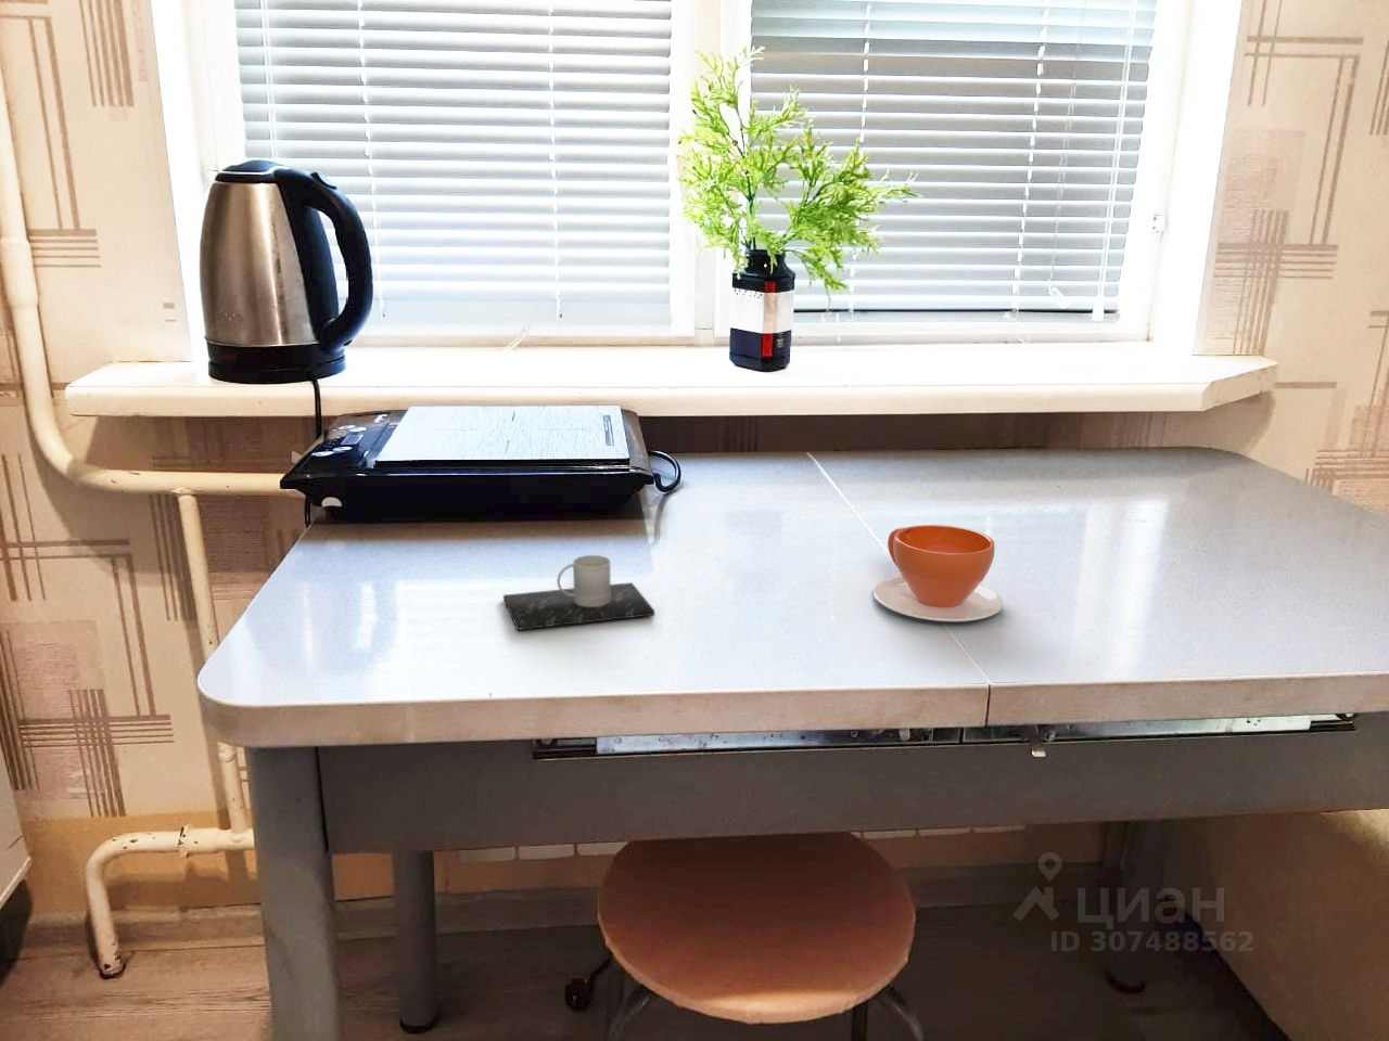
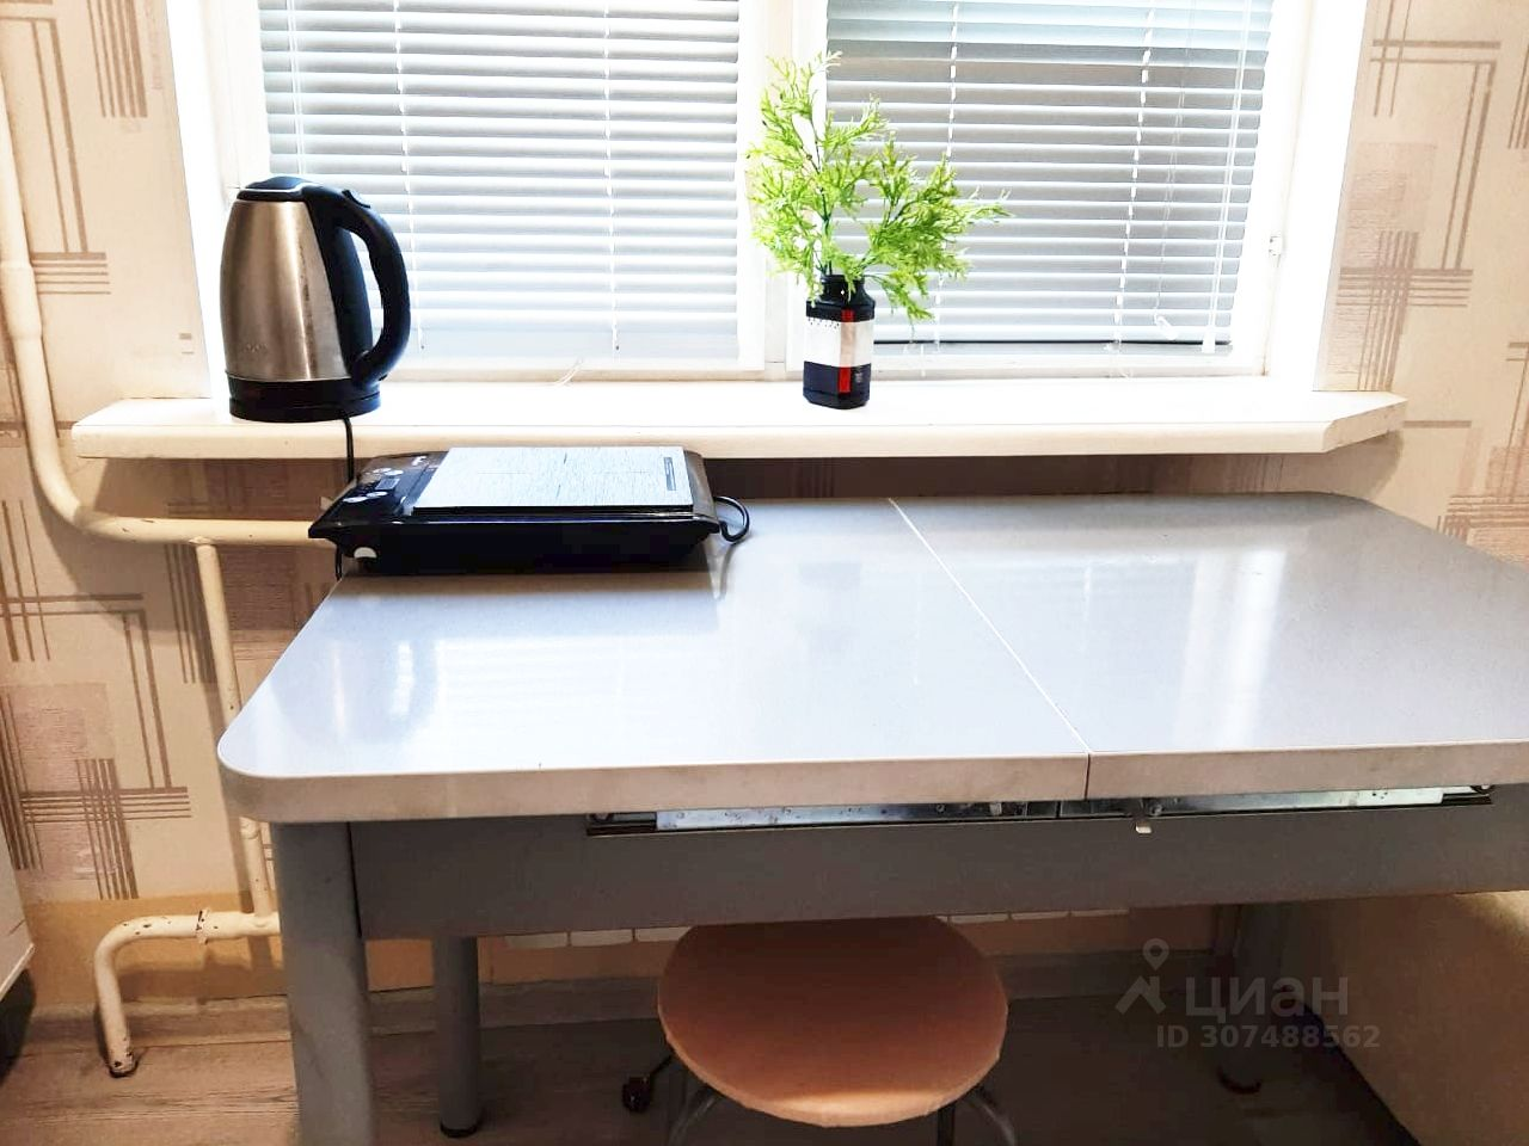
- teacup [873,524,1004,622]
- mug [502,554,655,631]
